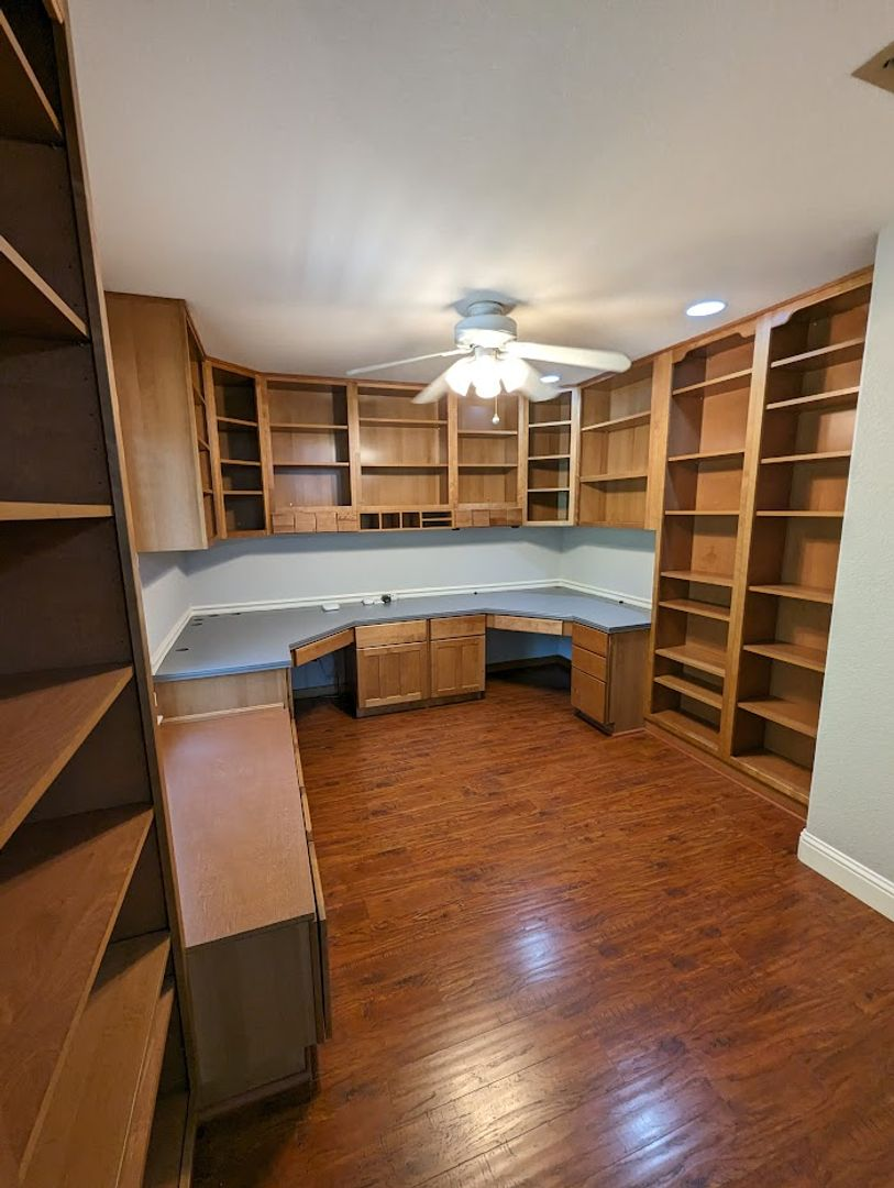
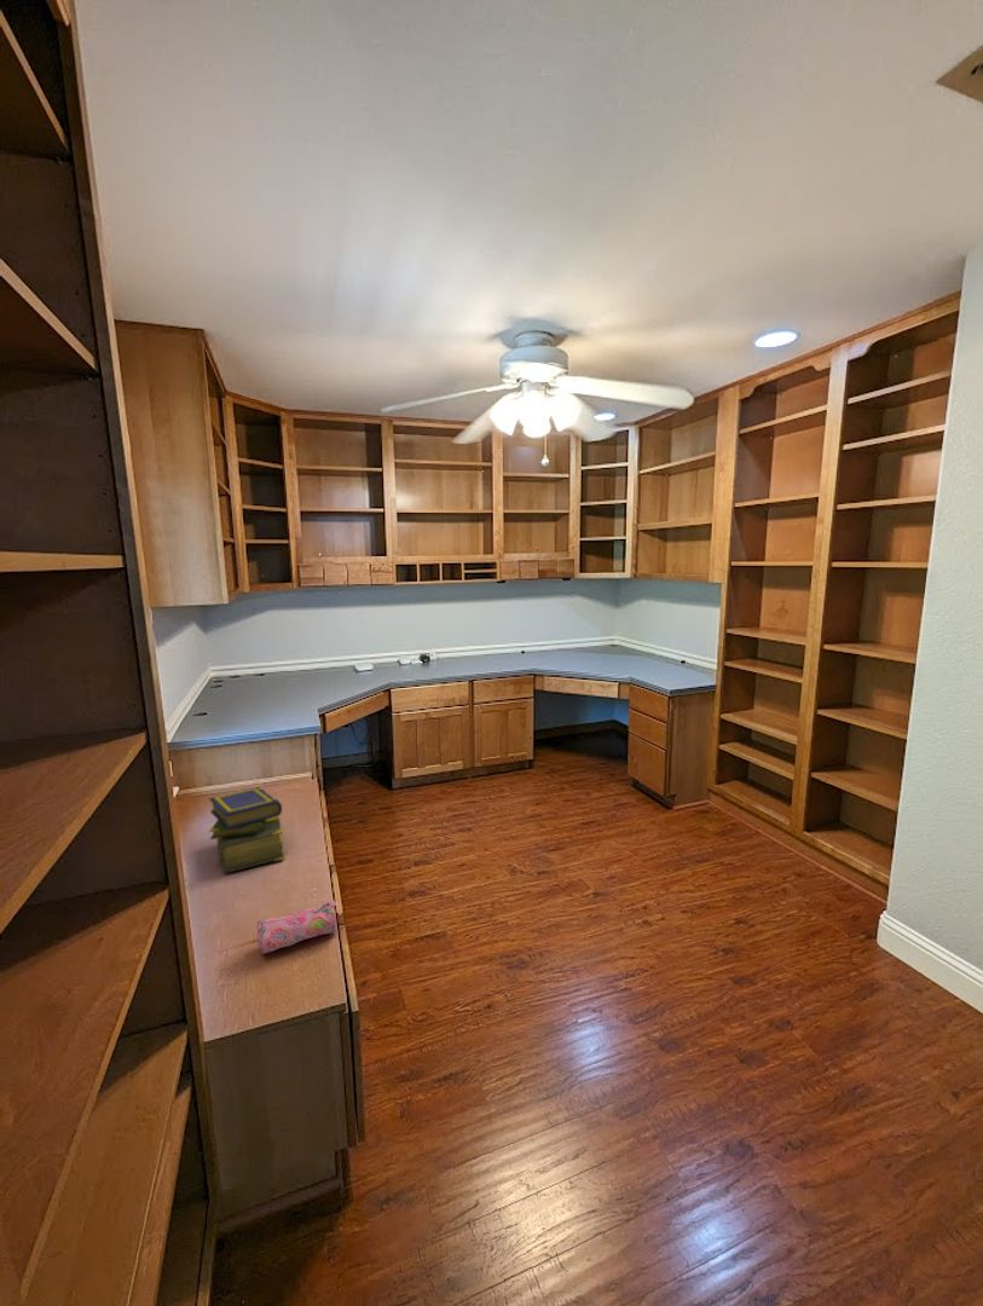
+ pencil case [255,900,337,954]
+ stack of books [208,786,285,873]
